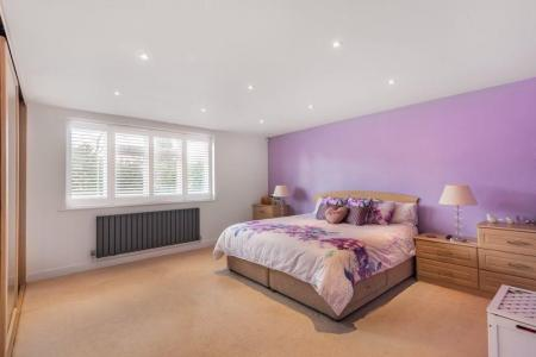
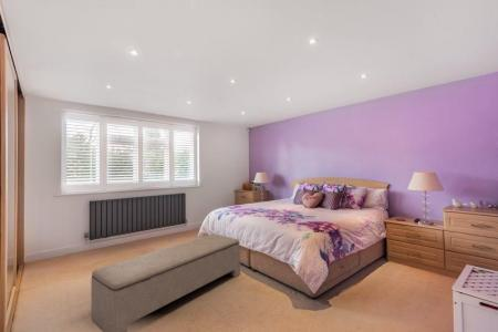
+ bench [91,234,241,332]
